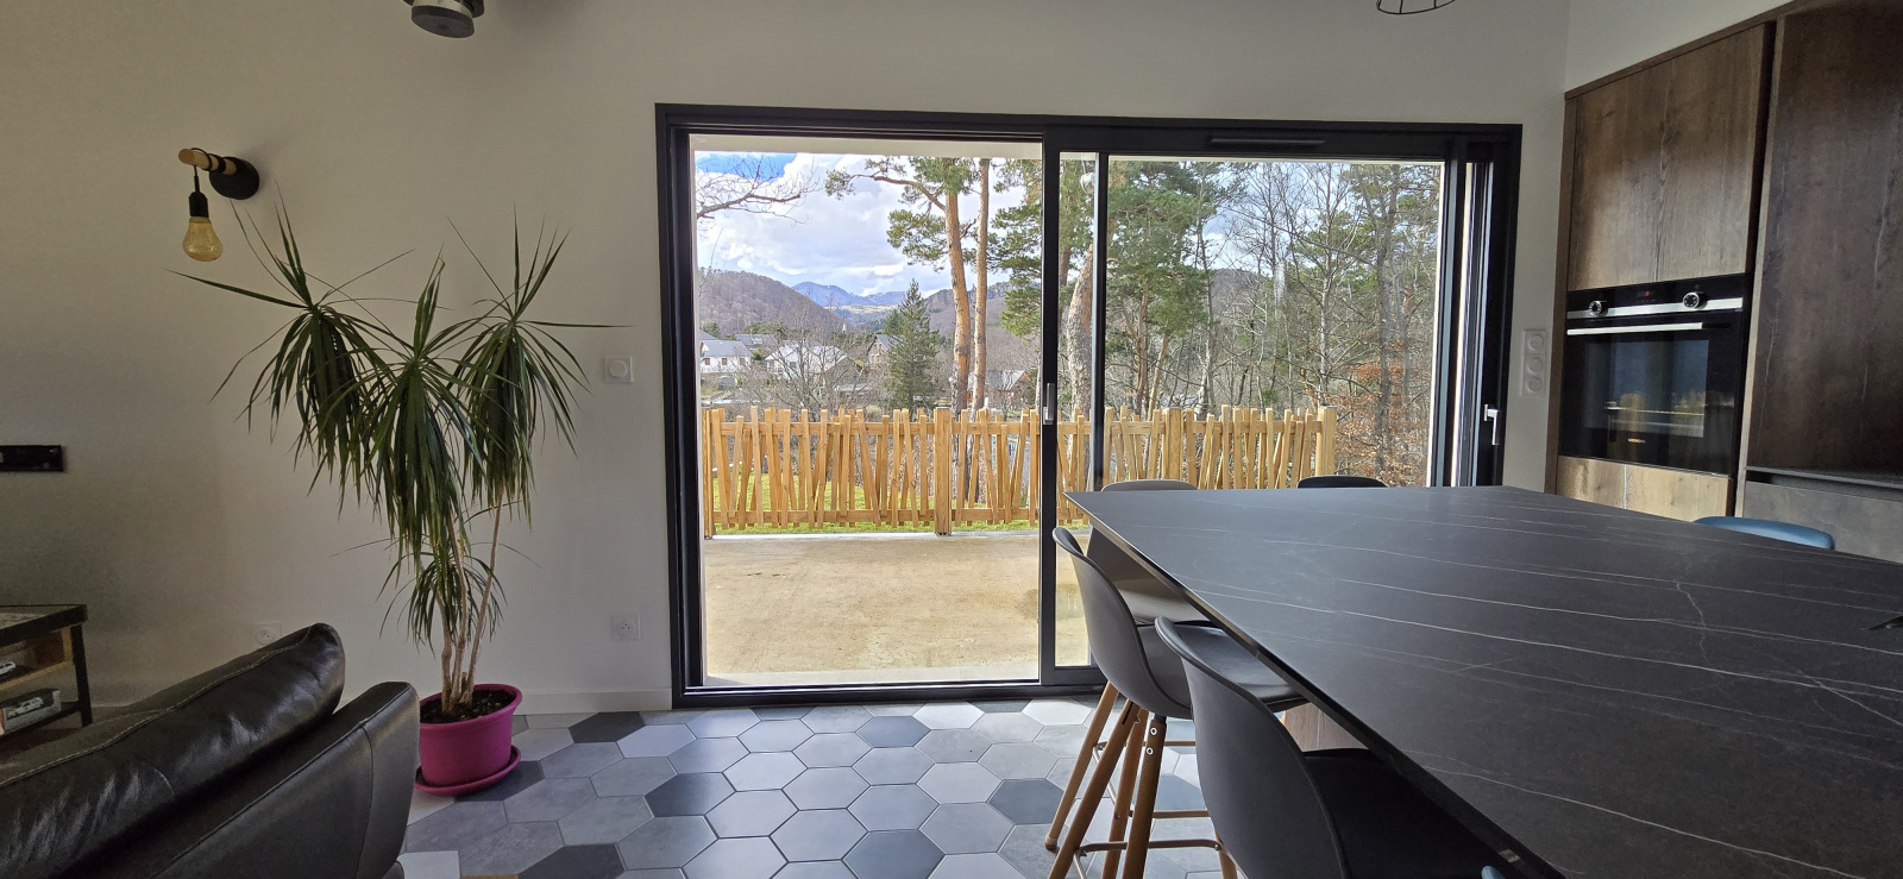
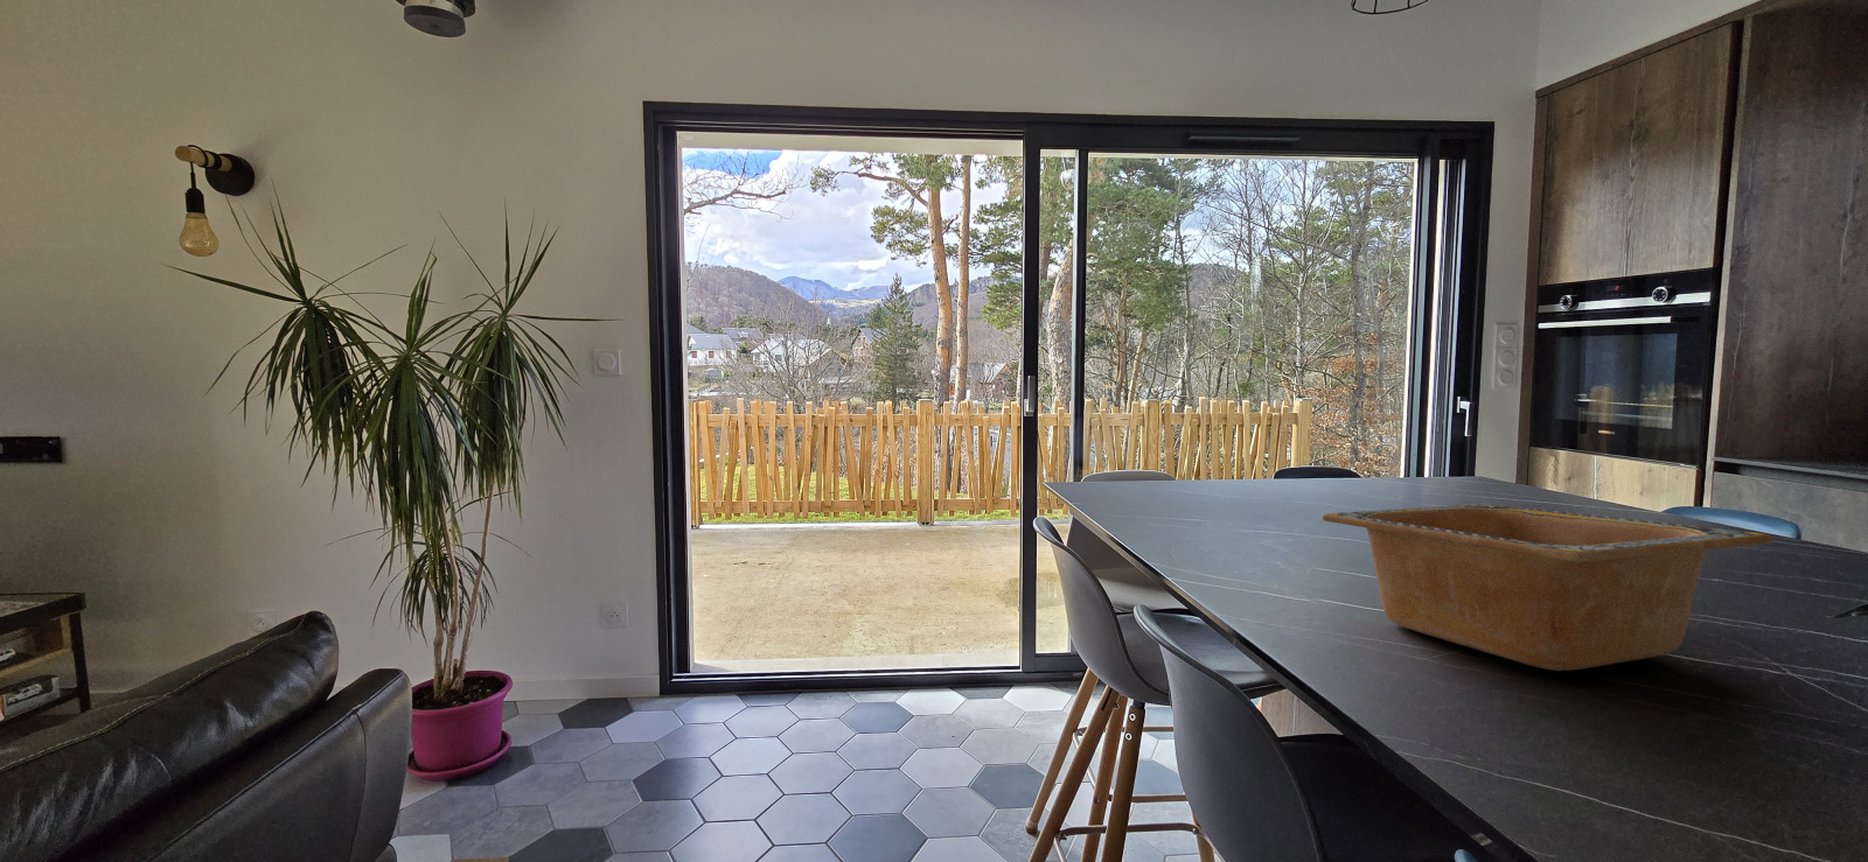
+ serving bowl [1320,502,1774,672]
